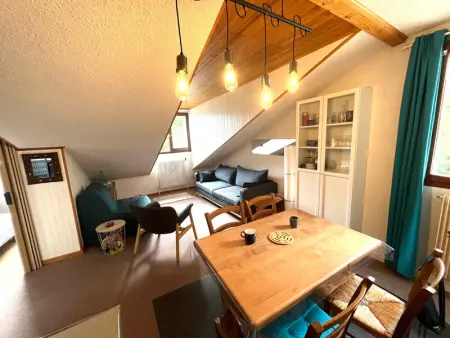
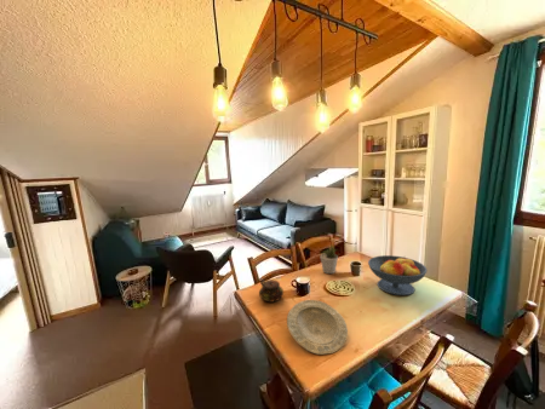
+ fruit bowl [367,254,429,296]
+ plate [286,299,349,356]
+ teapot [258,278,285,304]
+ potted plant [319,243,340,275]
